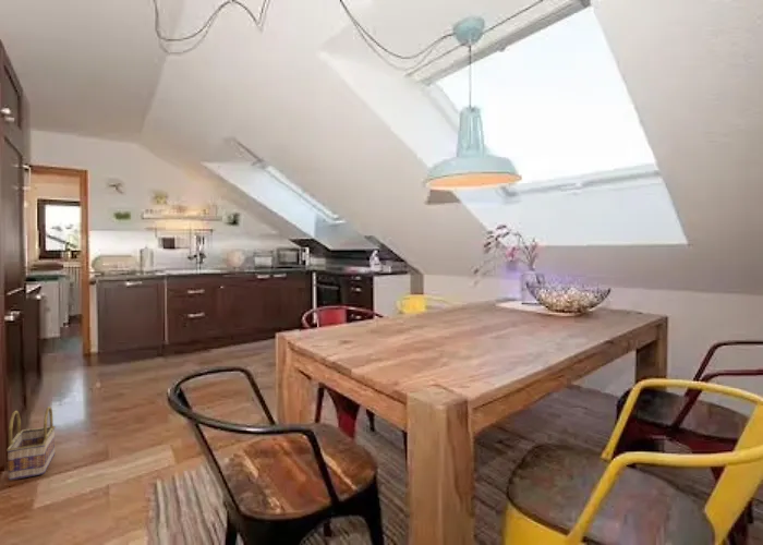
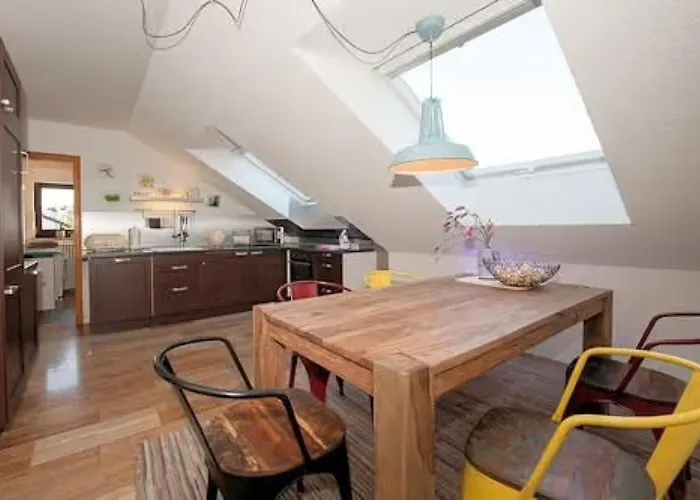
- basket [5,405,57,482]
